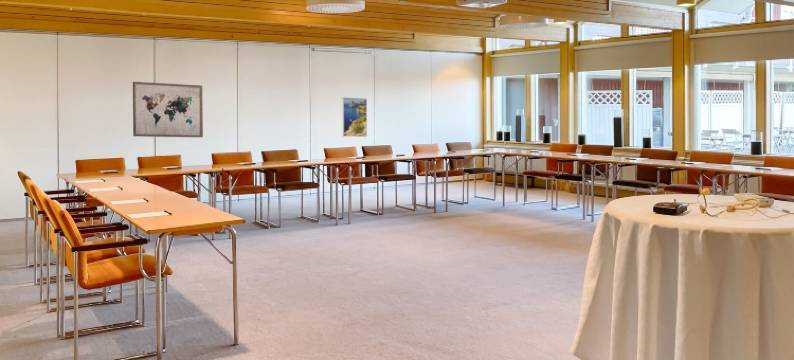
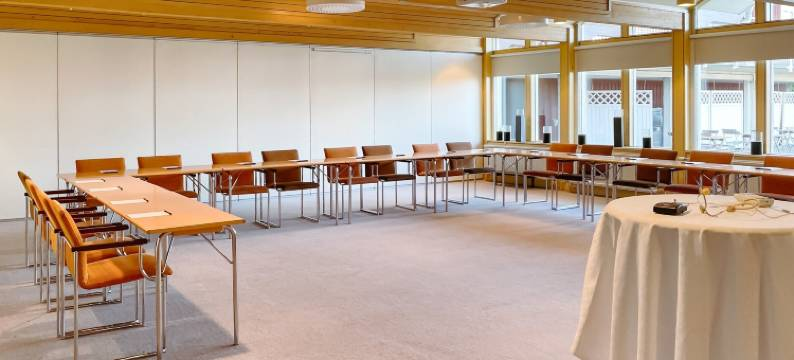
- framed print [342,96,368,138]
- wall art [132,81,204,138]
